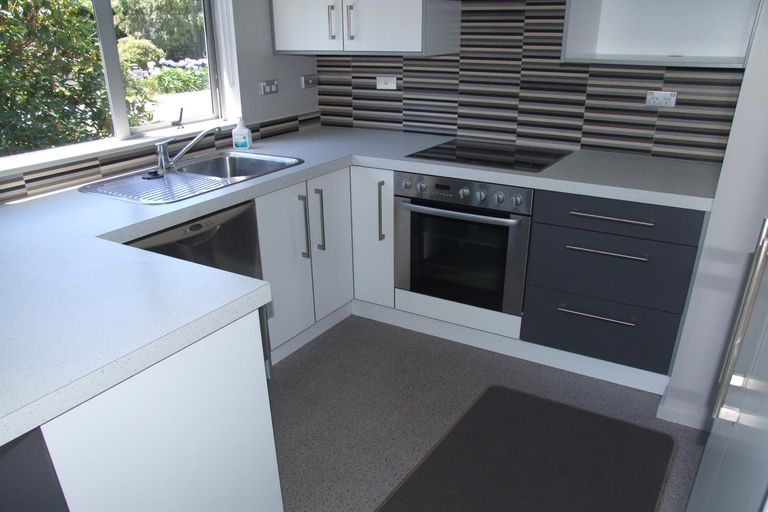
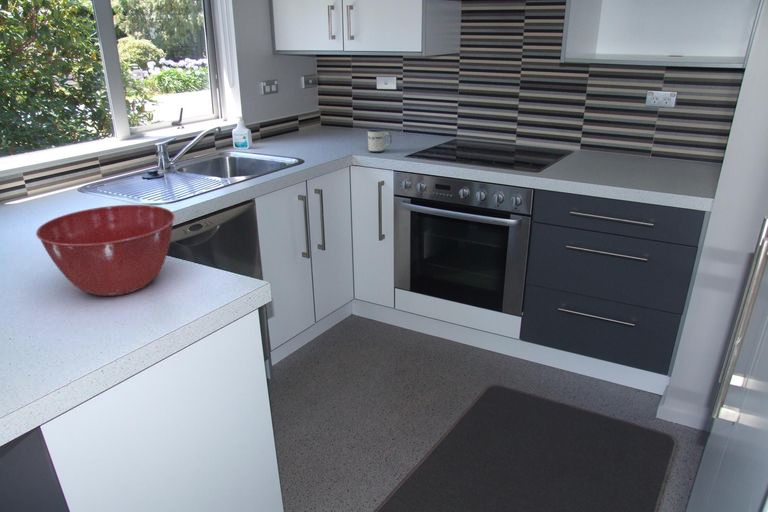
+ mixing bowl [35,204,176,297]
+ mug [367,128,392,153]
